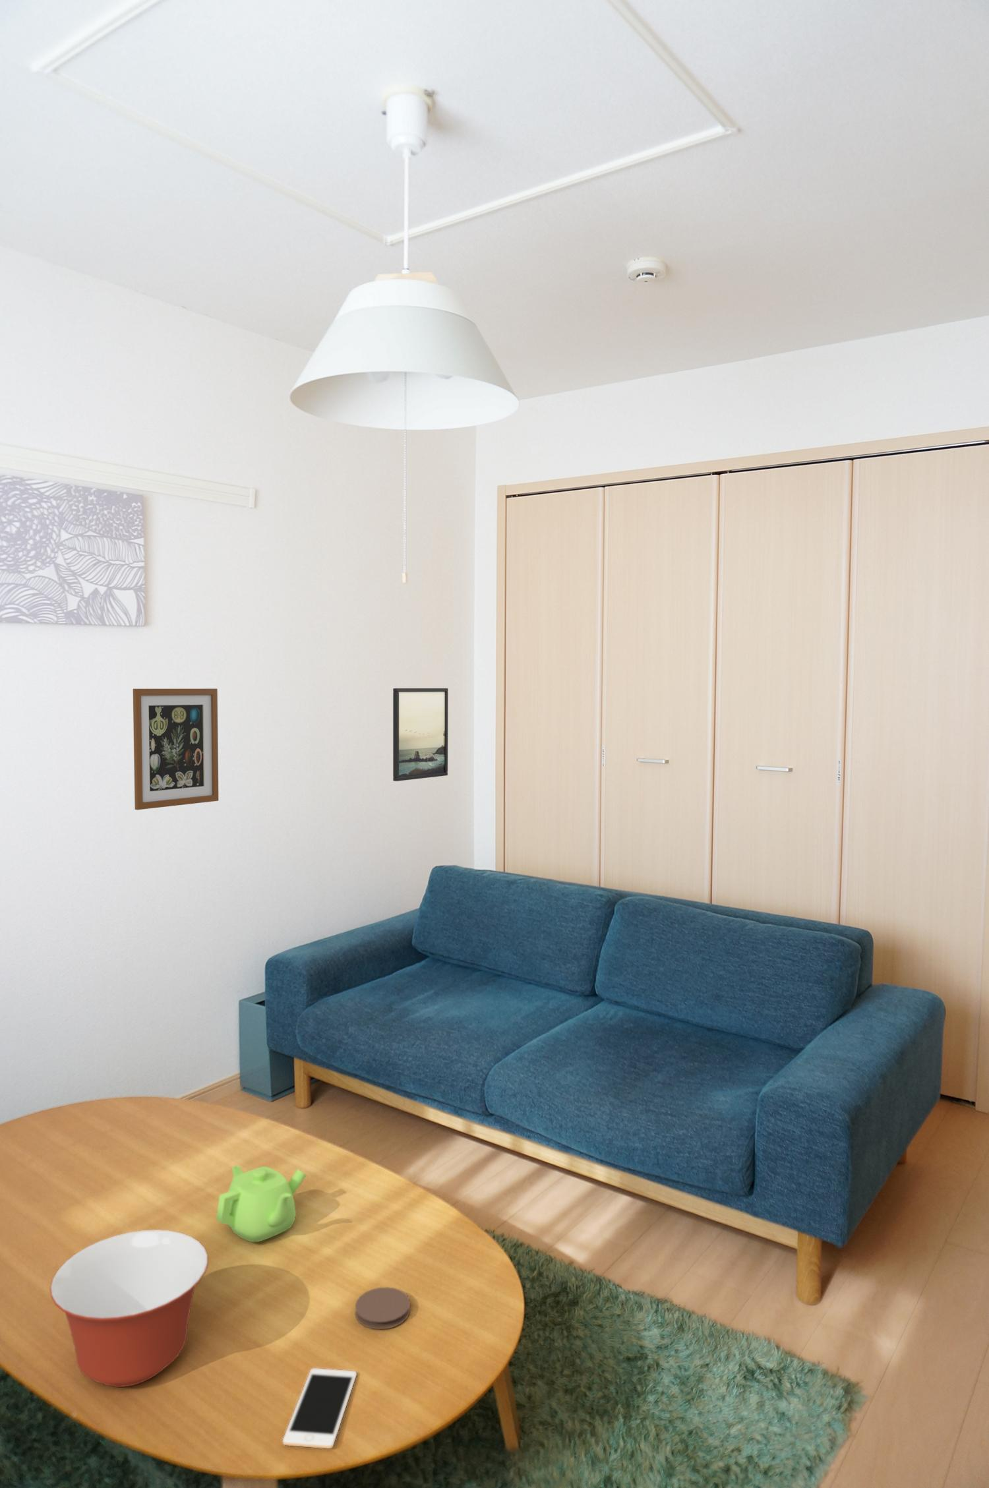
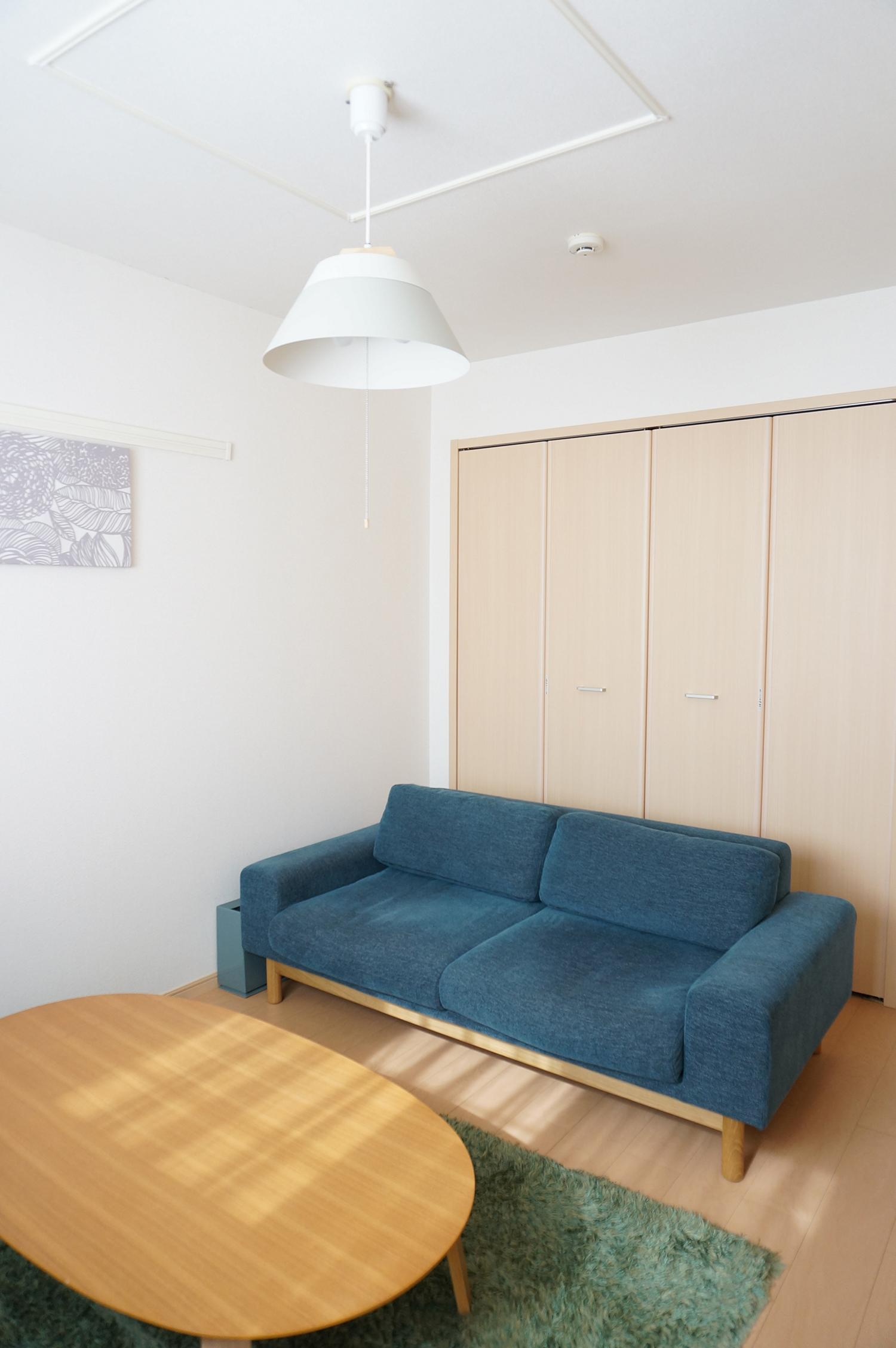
- coaster [354,1287,411,1330]
- wall art [132,688,220,810]
- teapot [215,1165,307,1243]
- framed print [392,688,449,782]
- cell phone [283,1368,358,1449]
- mixing bowl [50,1229,209,1388]
